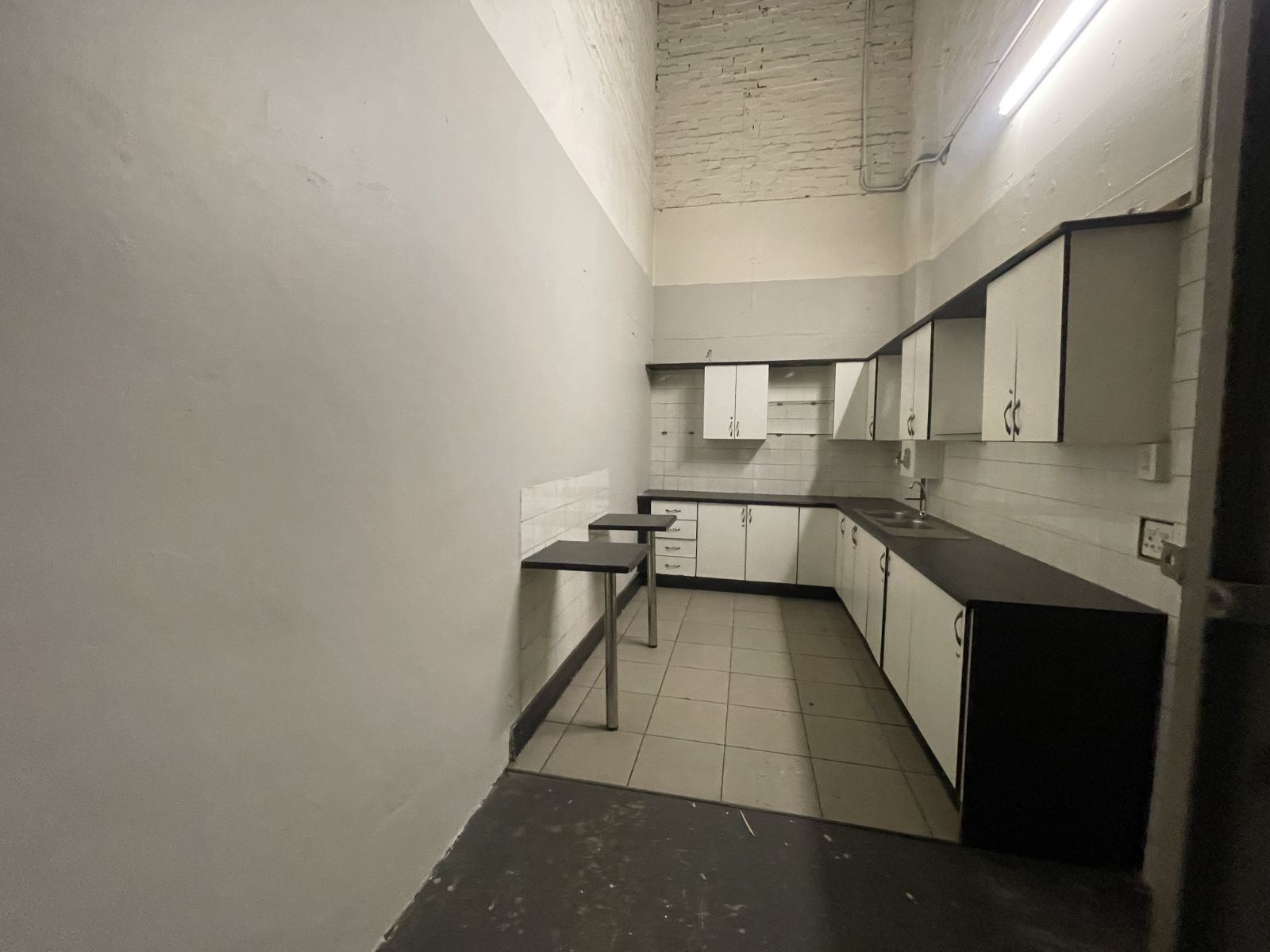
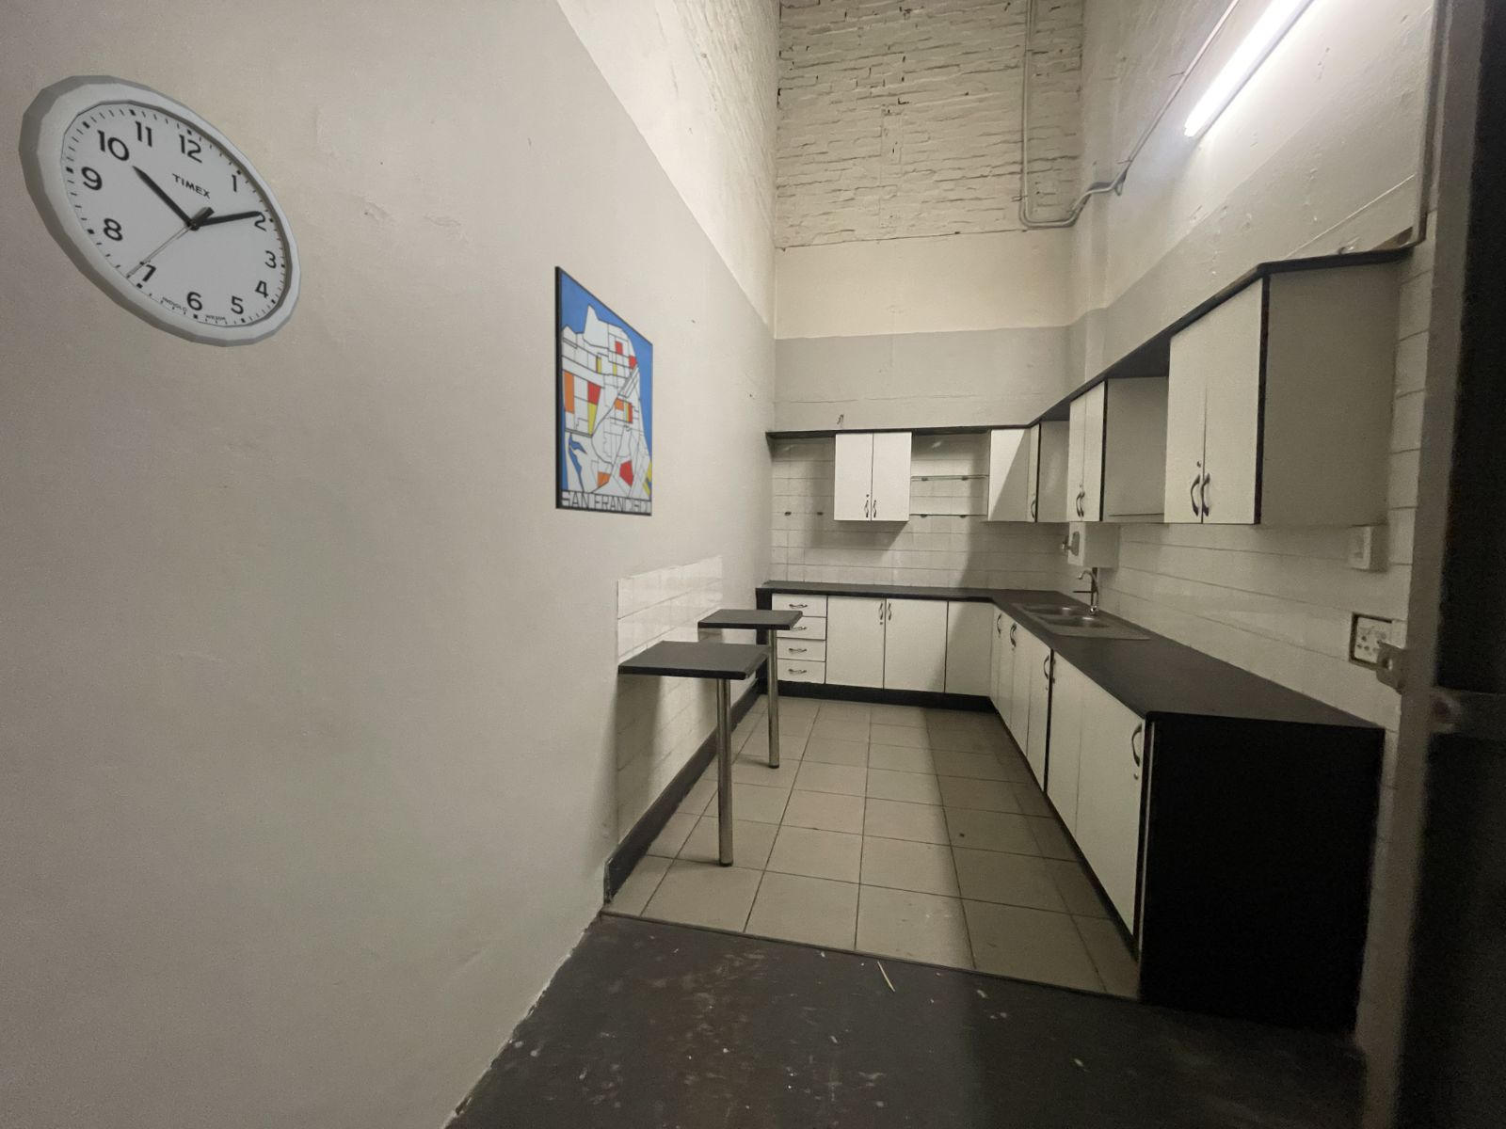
+ wall art [554,266,655,517]
+ wall clock [17,75,304,349]
